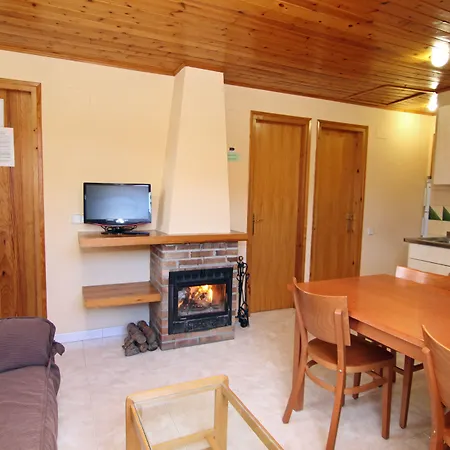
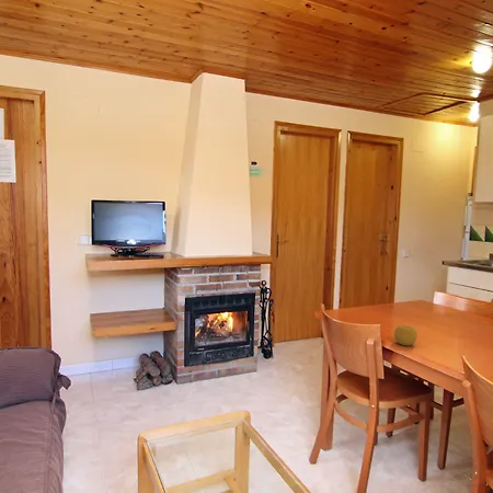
+ fruit [393,324,419,346]
